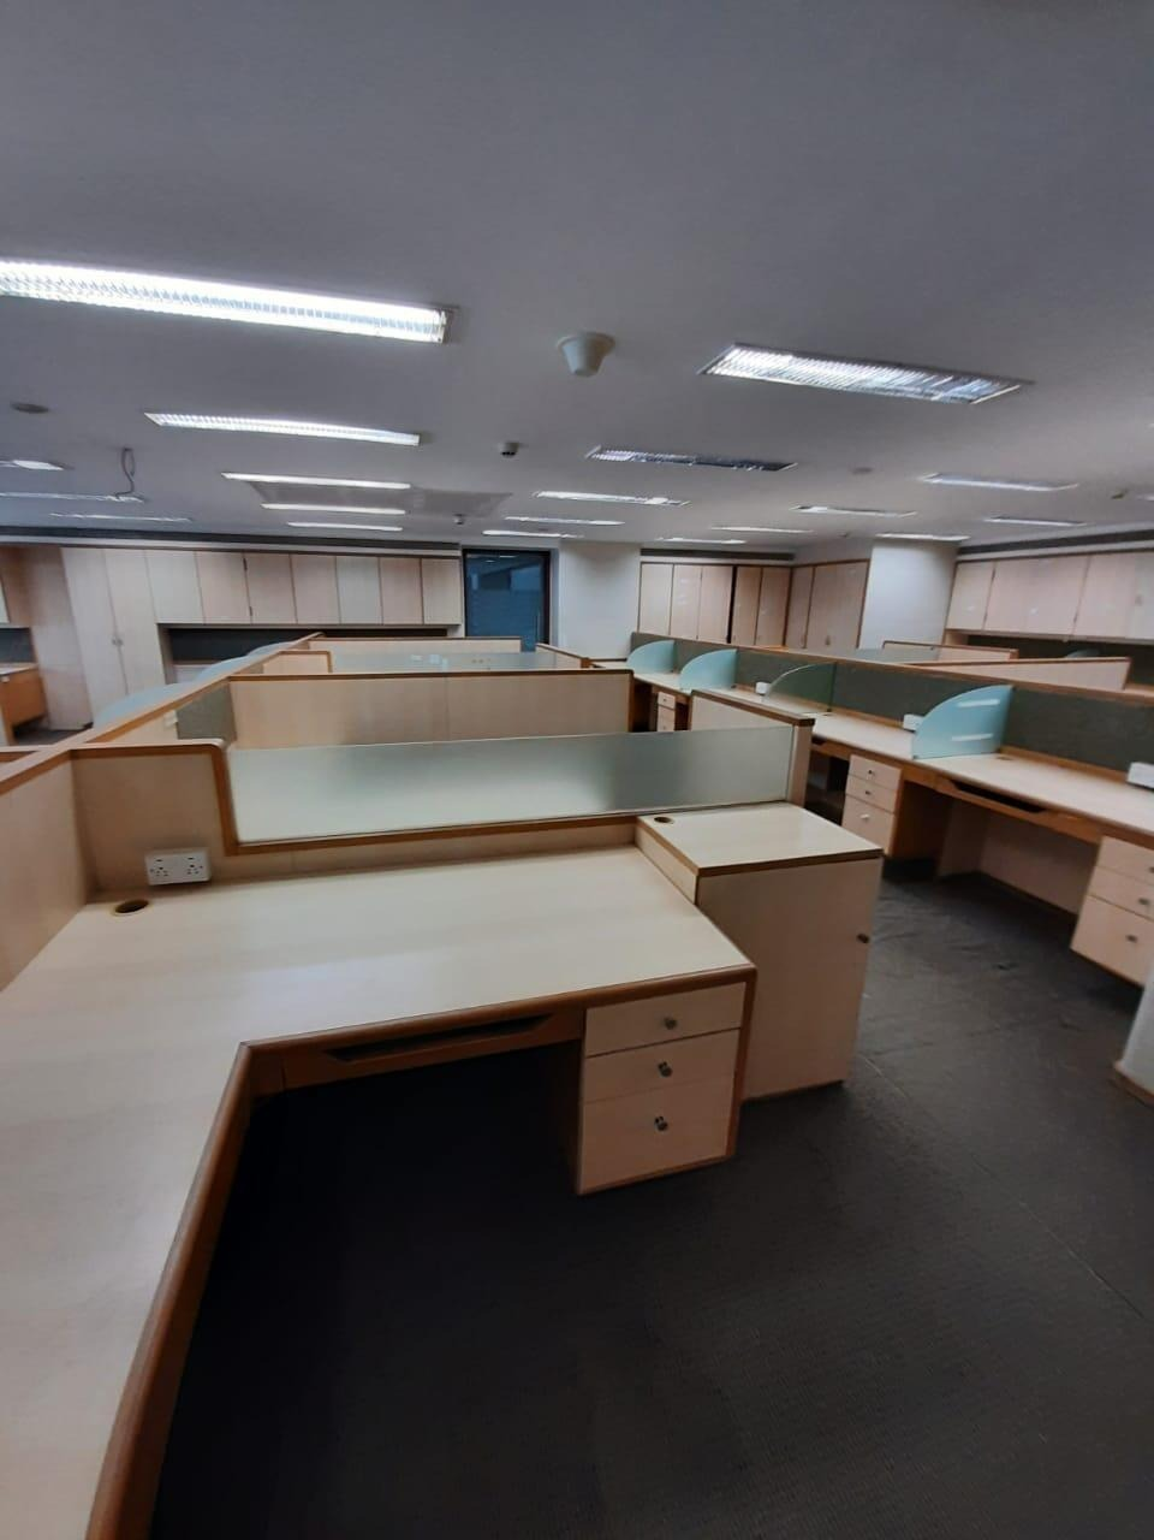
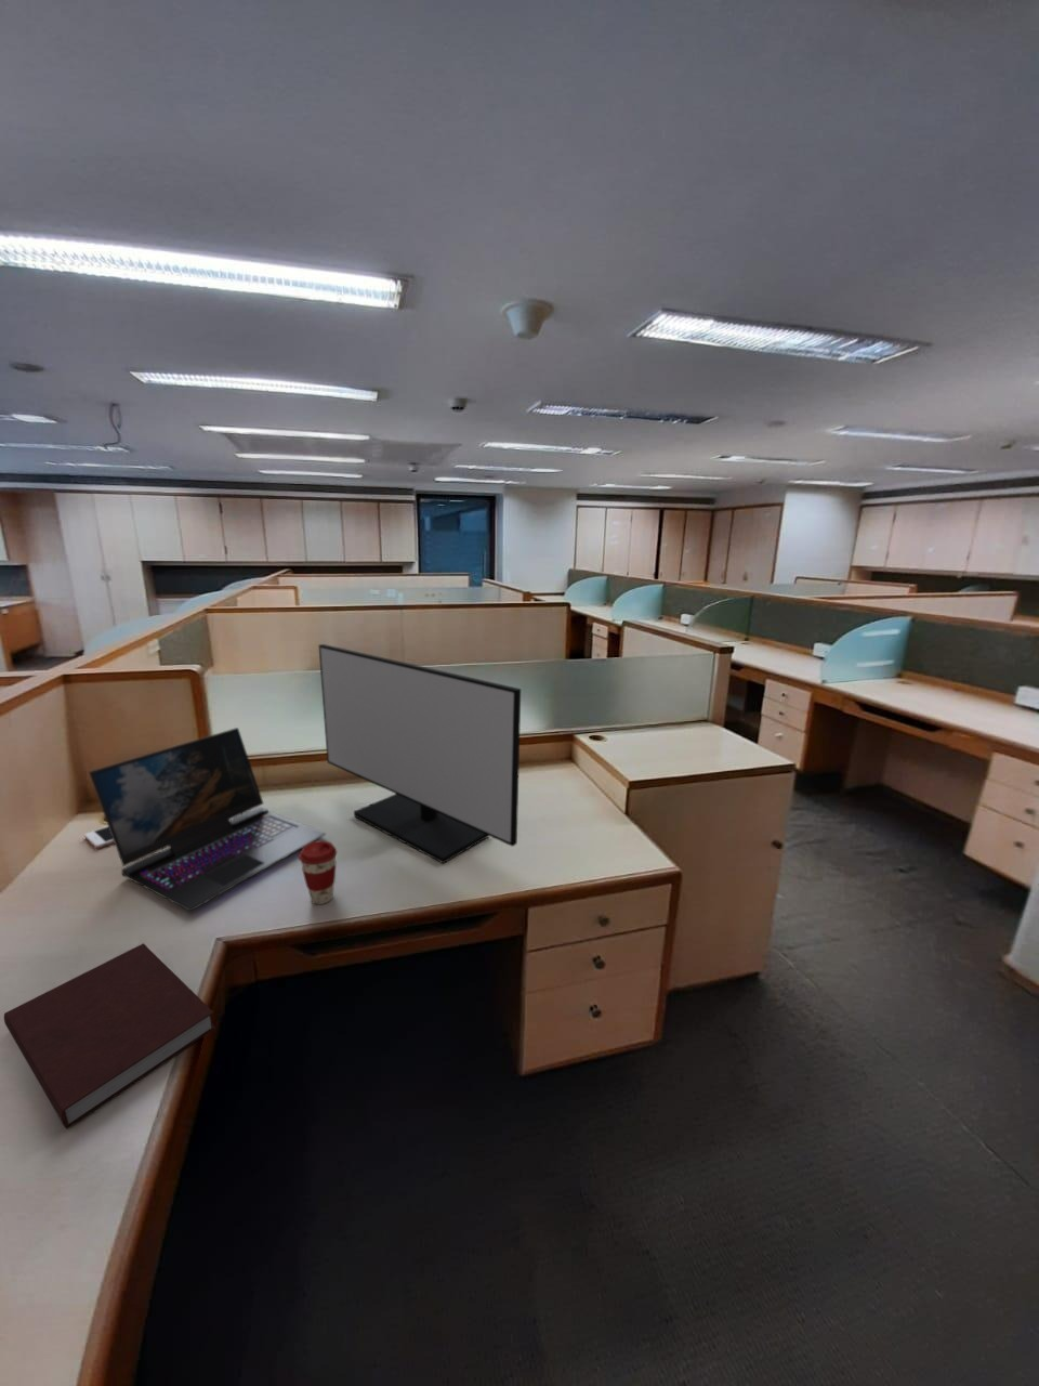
+ laptop [87,727,326,912]
+ monitor [318,643,522,864]
+ cell phone [83,825,115,849]
+ notebook [3,942,216,1130]
+ coffee cup [298,839,337,905]
